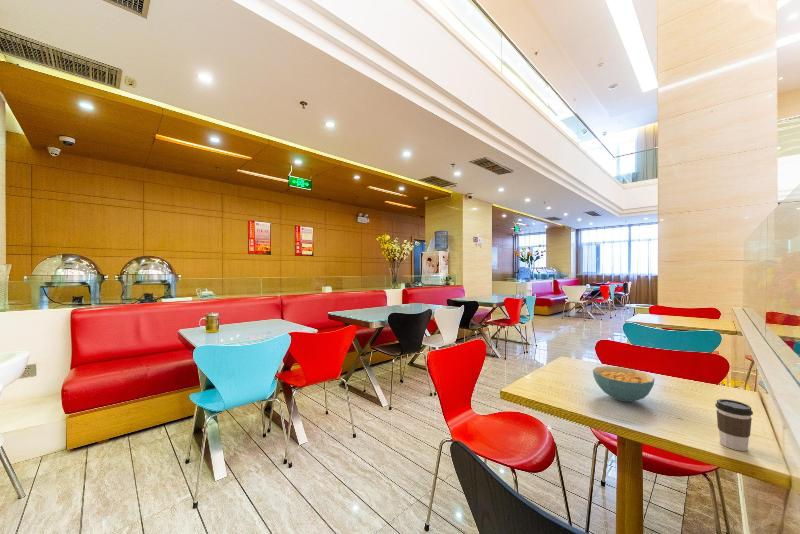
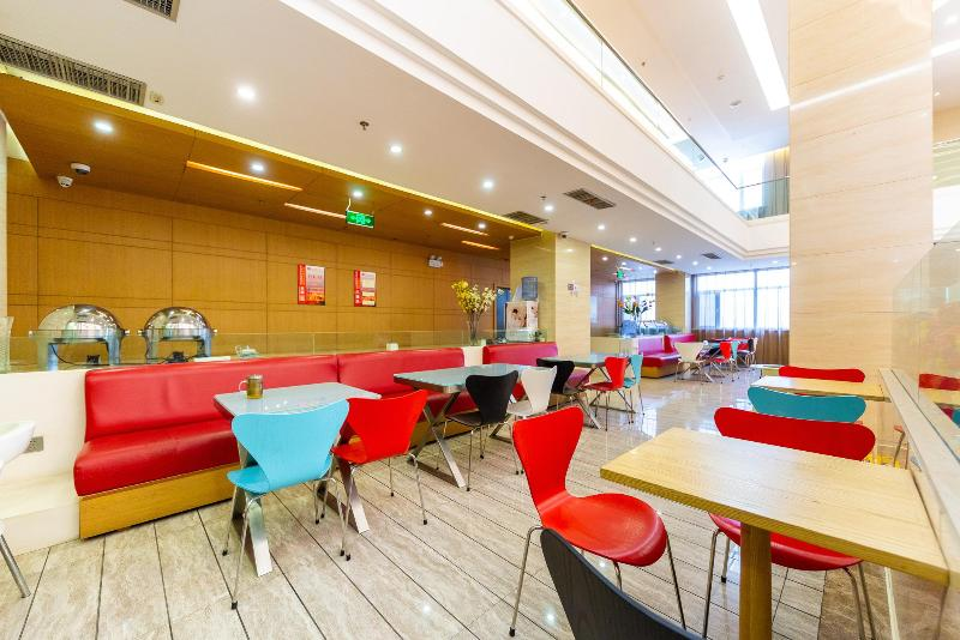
- coffee cup [714,398,754,452]
- cereal bowl [592,365,656,403]
